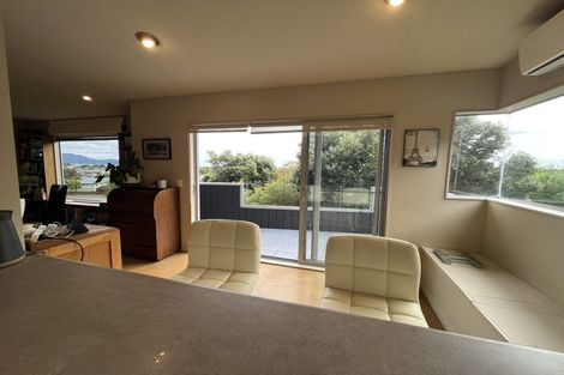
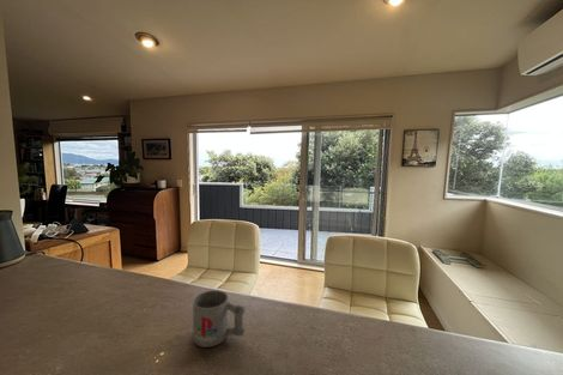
+ mug [192,289,247,349]
